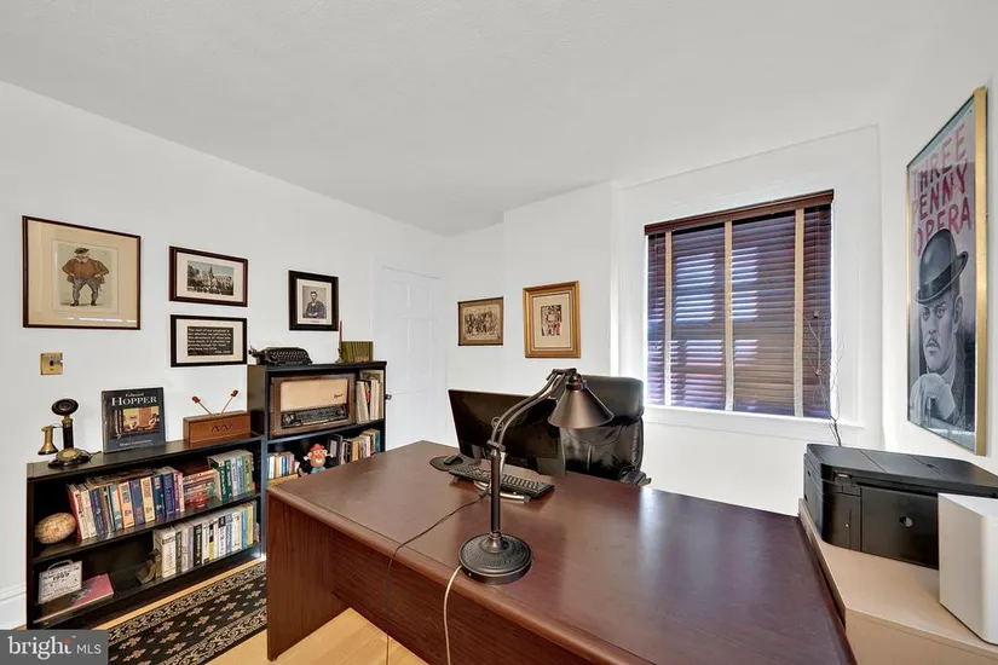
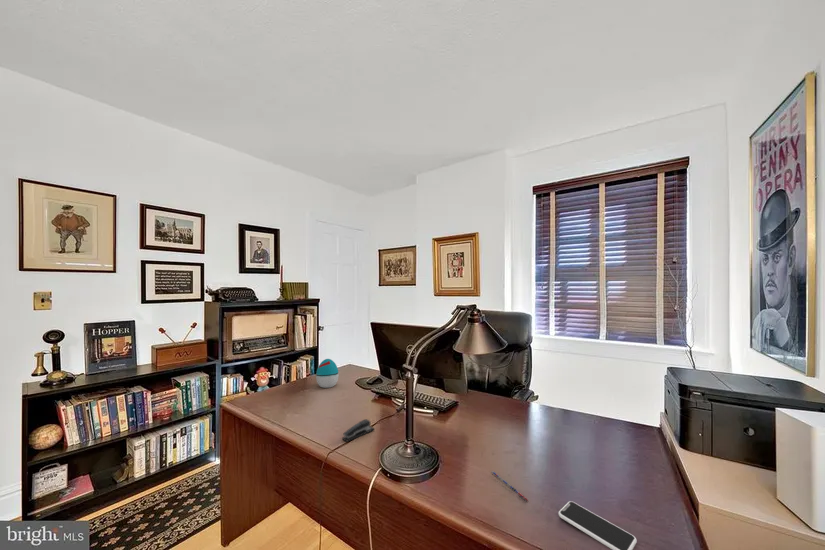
+ pen [490,470,529,502]
+ stapler [341,418,375,443]
+ decorative egg [315,358,339,389]
+ smartphone [557,500,638,550]
